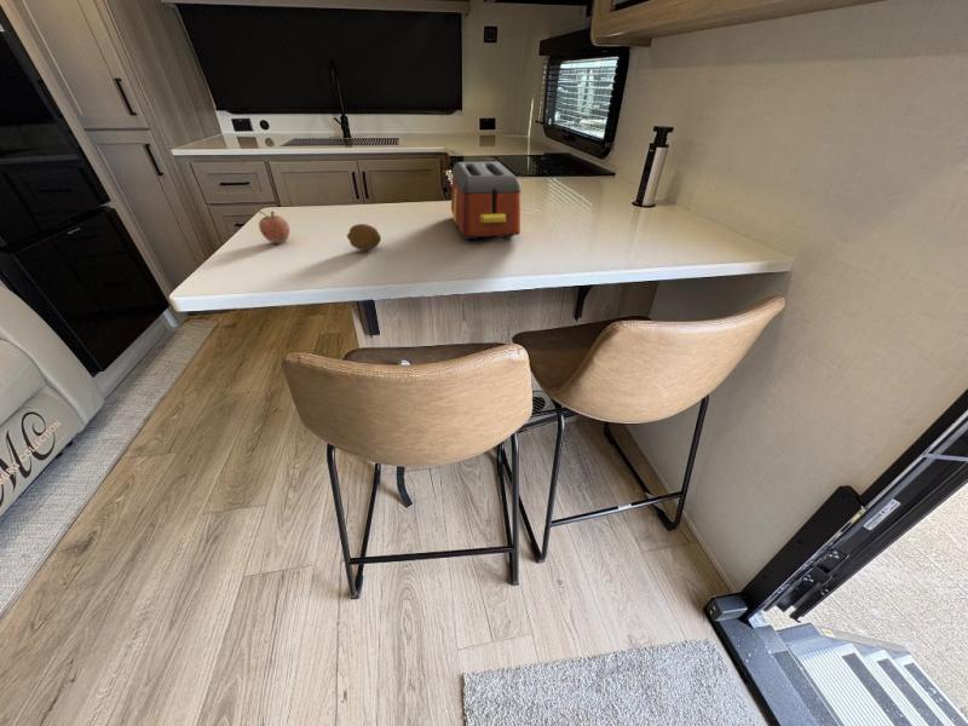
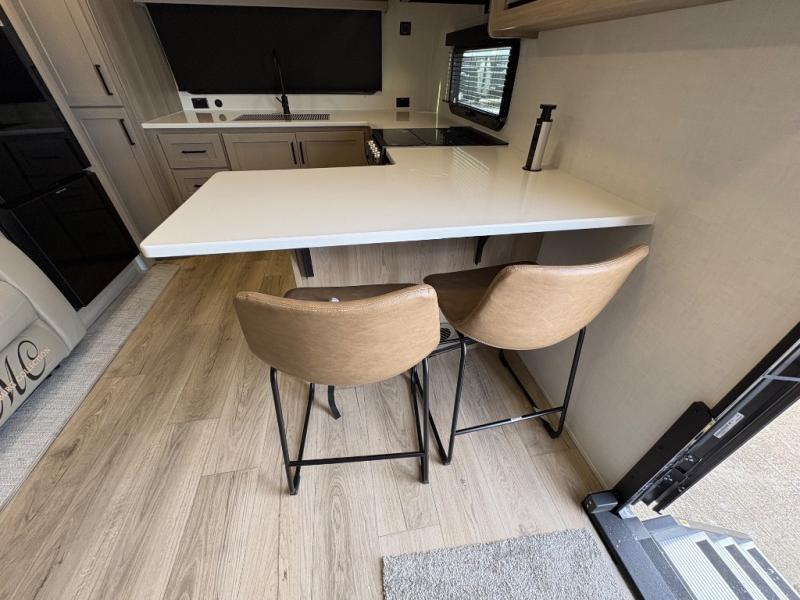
- toaster [450,161,522,241]
- fruit [346,223,382,252]
- fruit [254,209,290,244]
